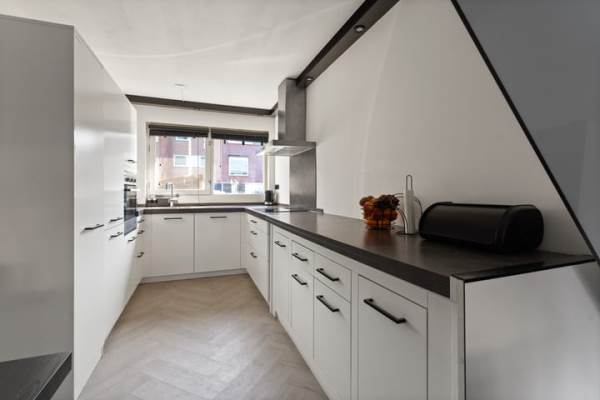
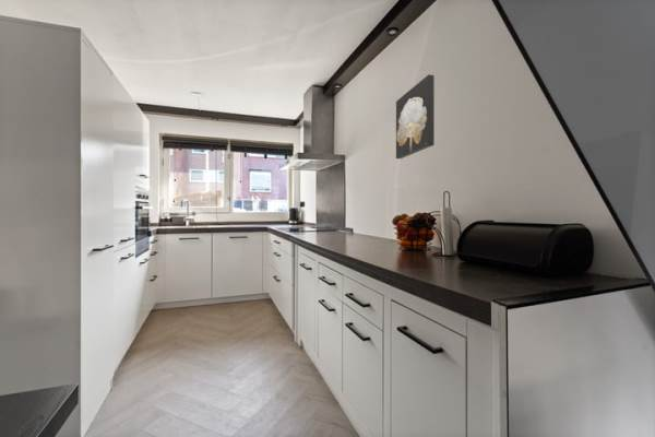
+ wall art [395,73,436,160]
